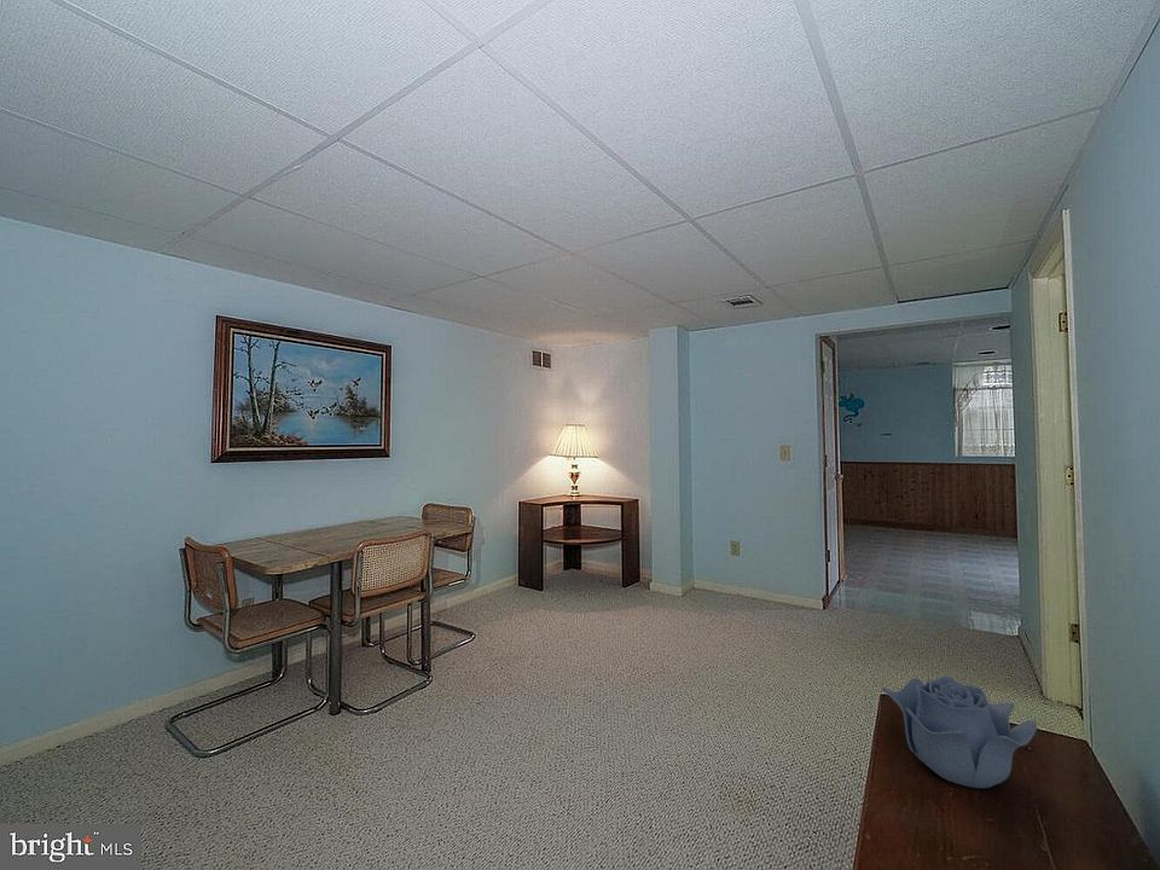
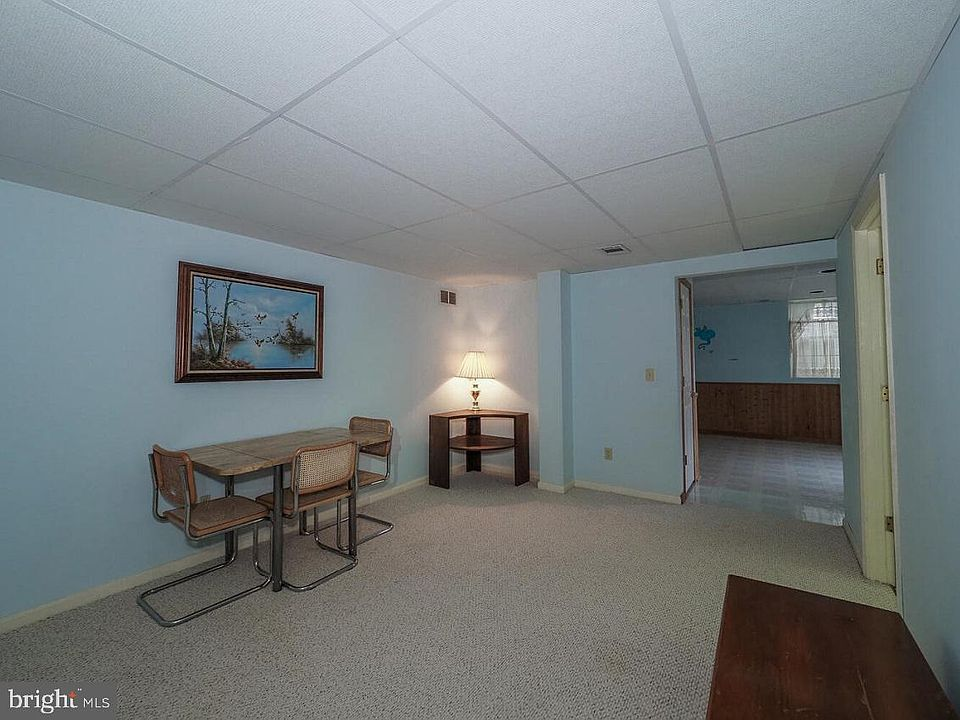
- decorative bowl [881,675,1038,789]
